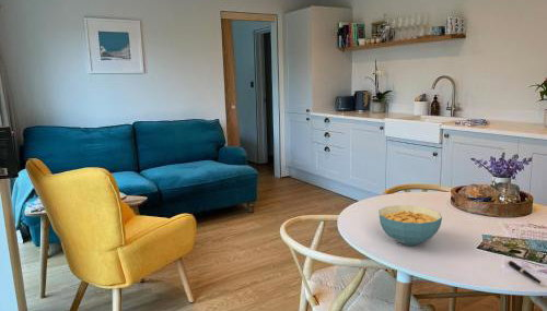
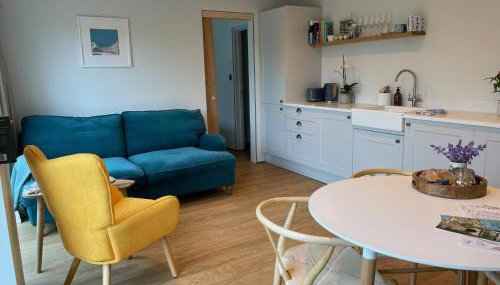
- pen [507,260,547,288]
- cereal bowl [377,204,443,247]
